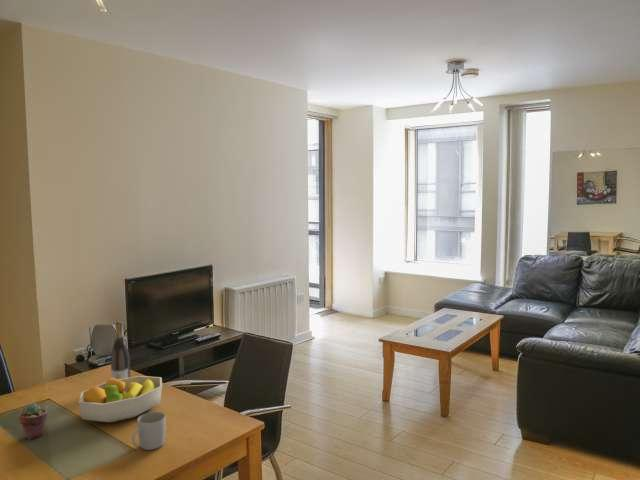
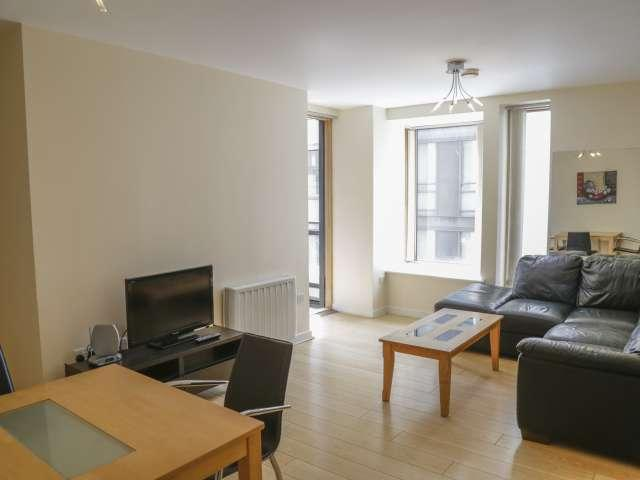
- potted succulent [18,402,48,440]
- fruit bowl [77,375,163,424]
- mug [131,411,167,451]
- wine bottle [110,321,131,380]
